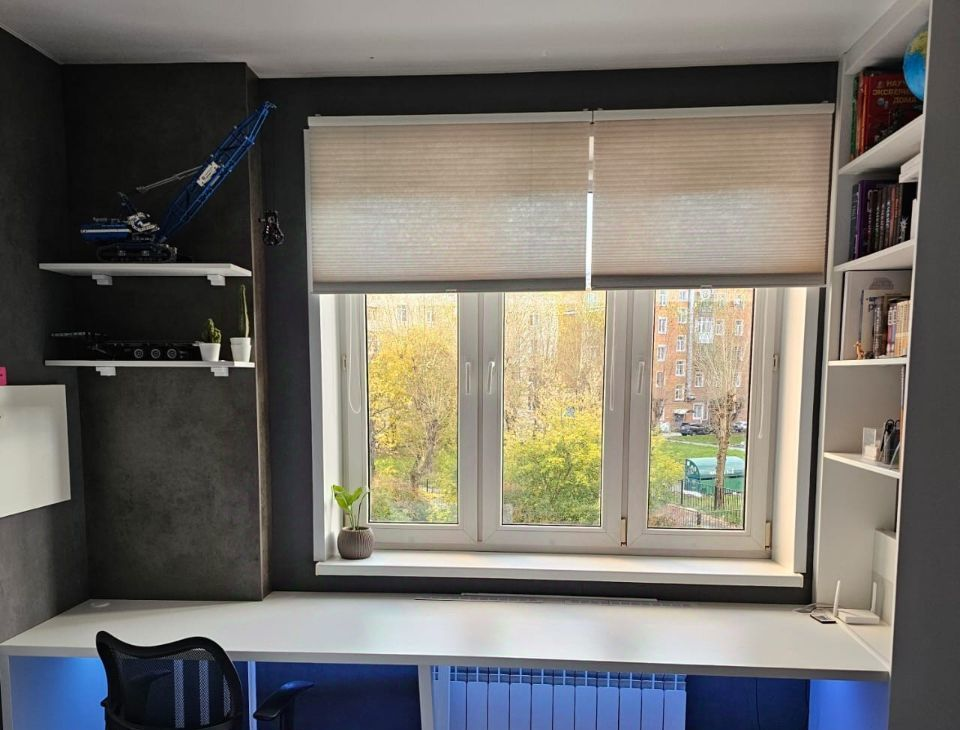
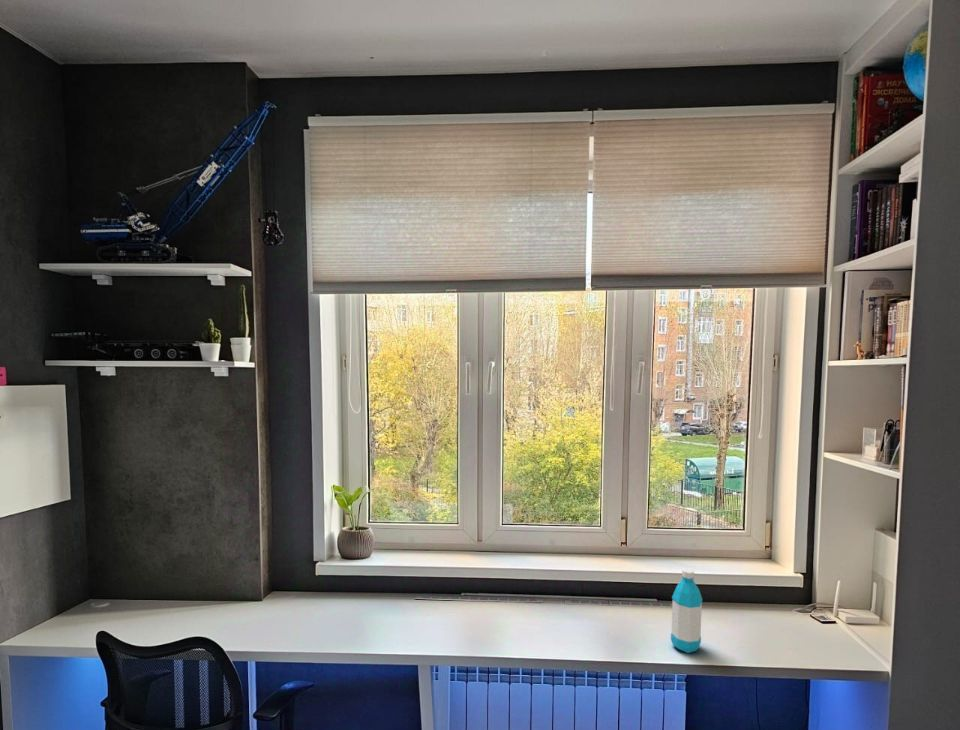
+ water bottle [670,567,703,654]
